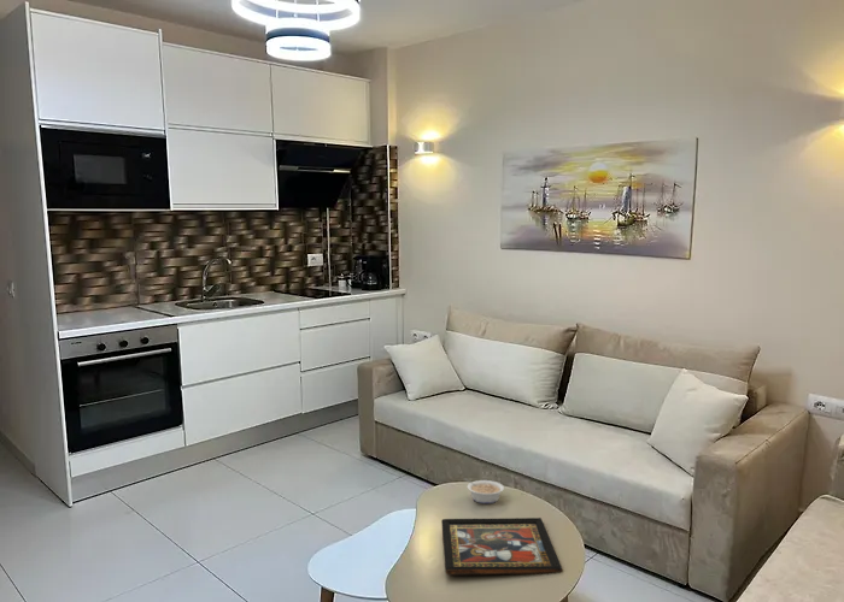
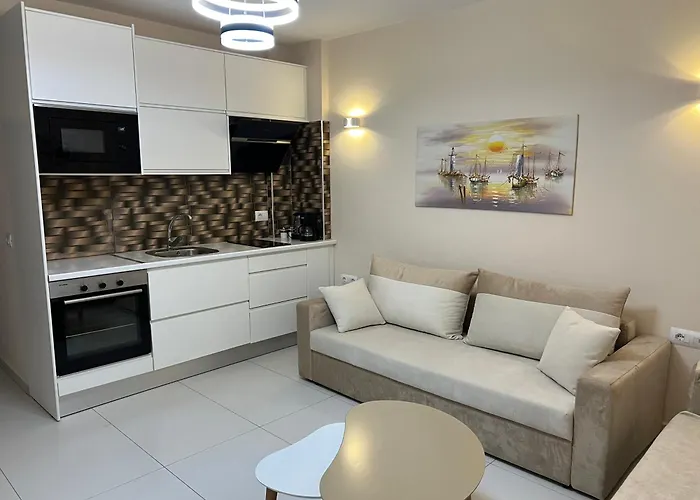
- decorative tray [440,517,563,577]
- legume [463,477,505,504]
